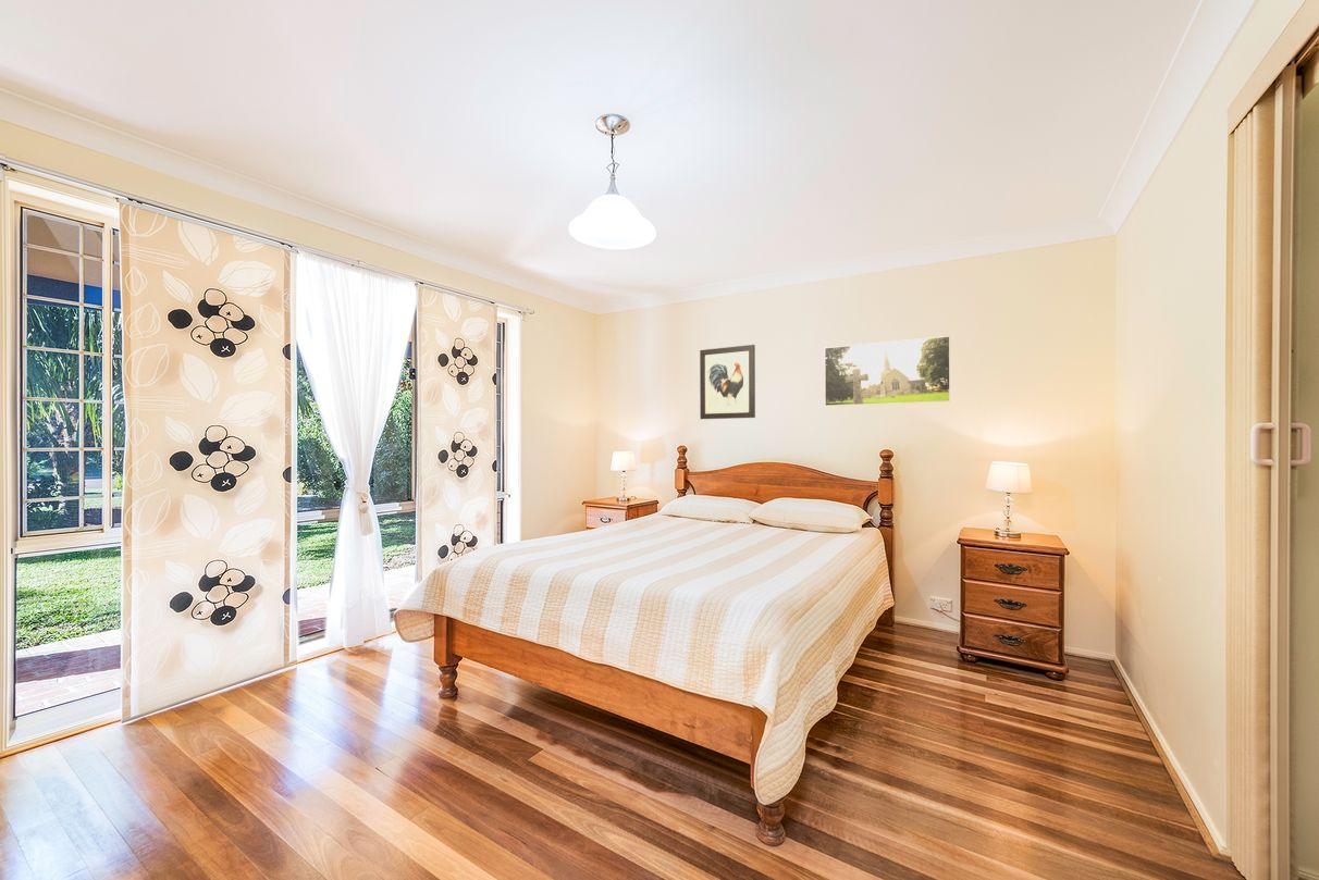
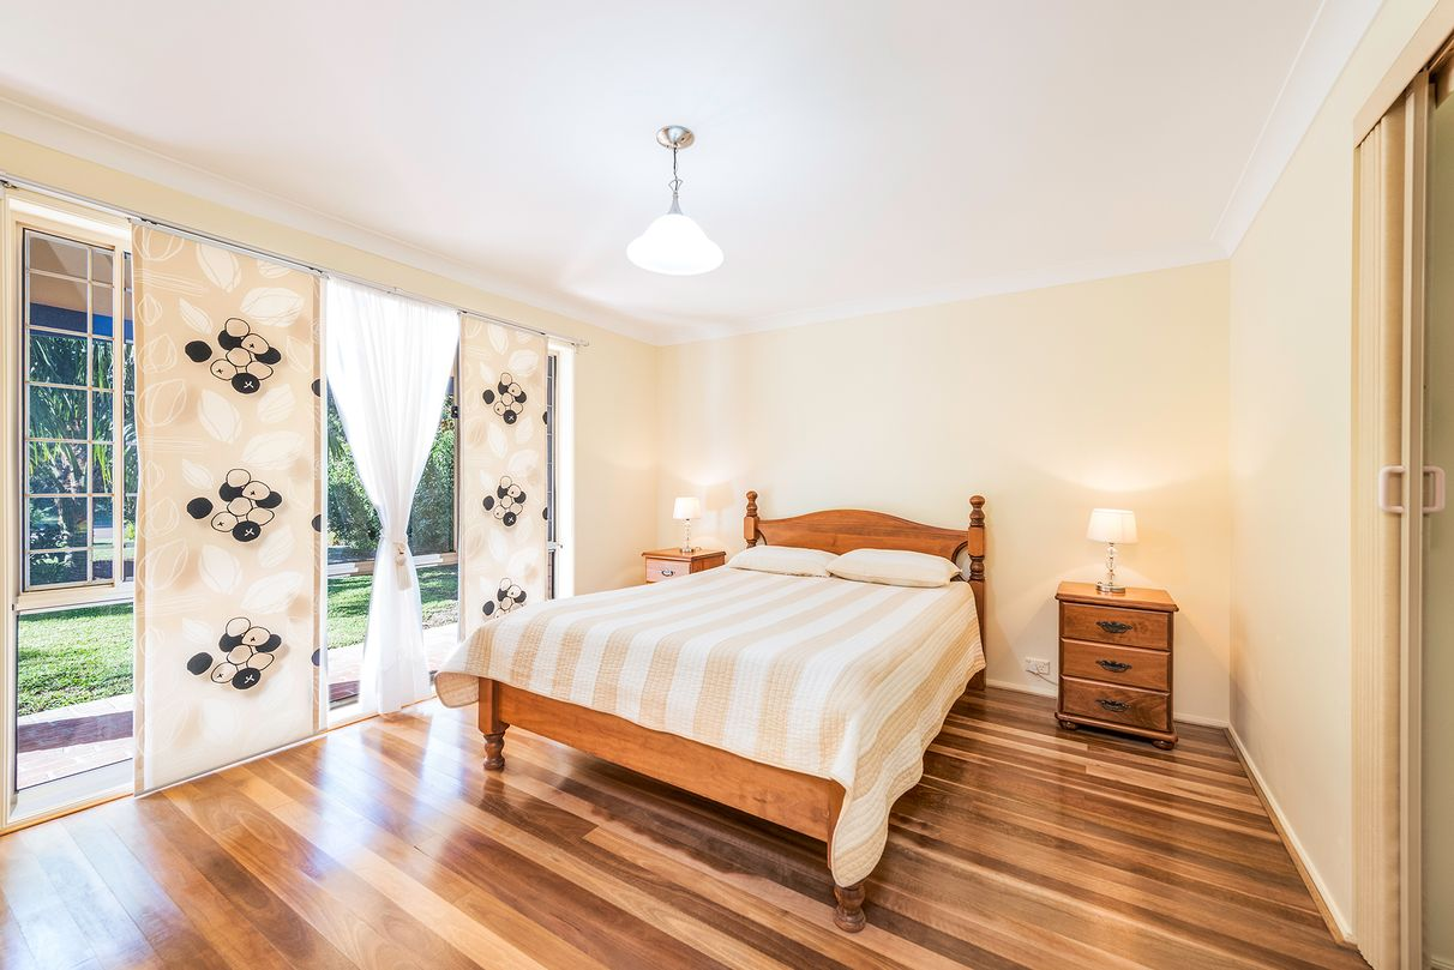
- wall art [699,344,756,420]
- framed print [824,335,951,408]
